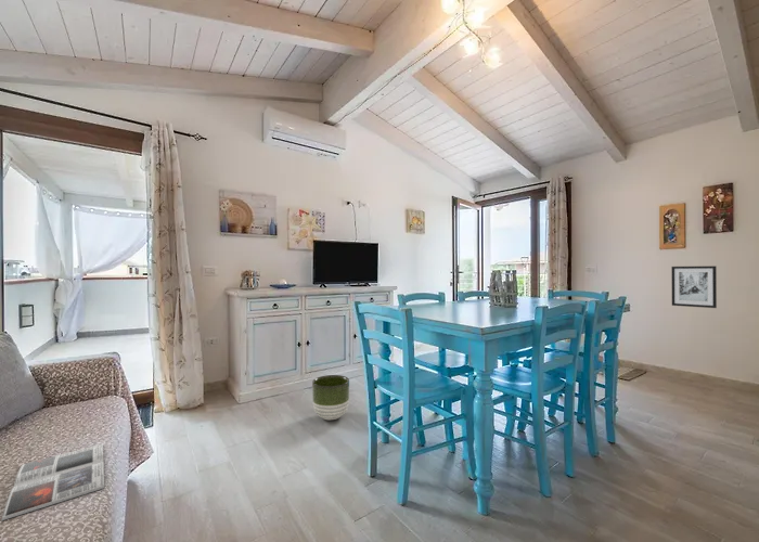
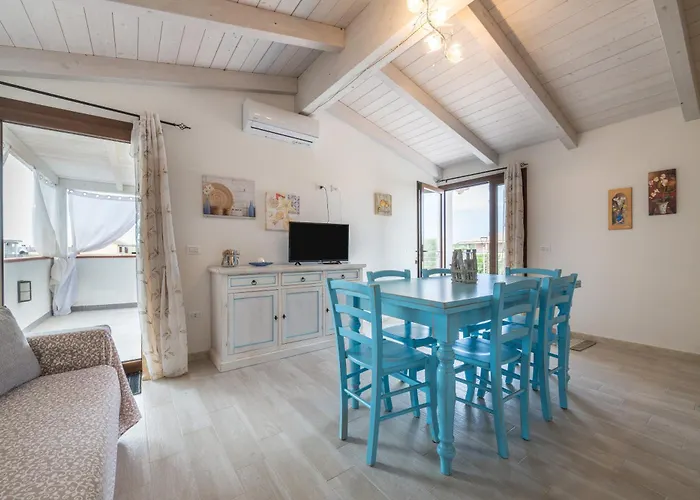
- planter [311,374,350,421]
- magazine [0,443,105,521]
- wall art [670,264,718,309]
